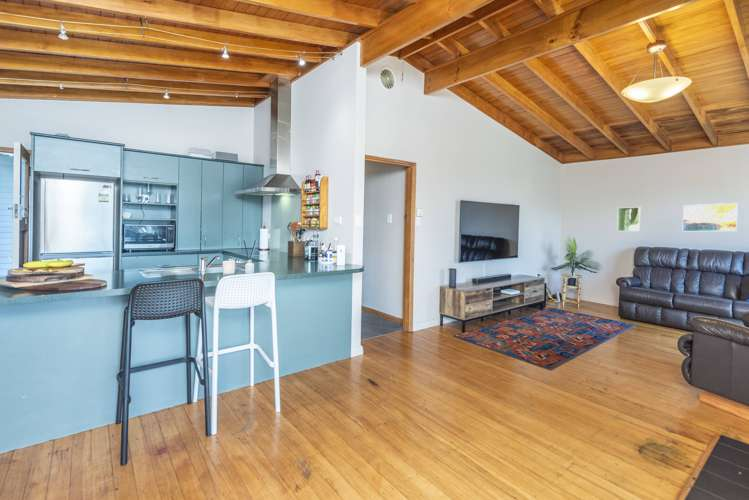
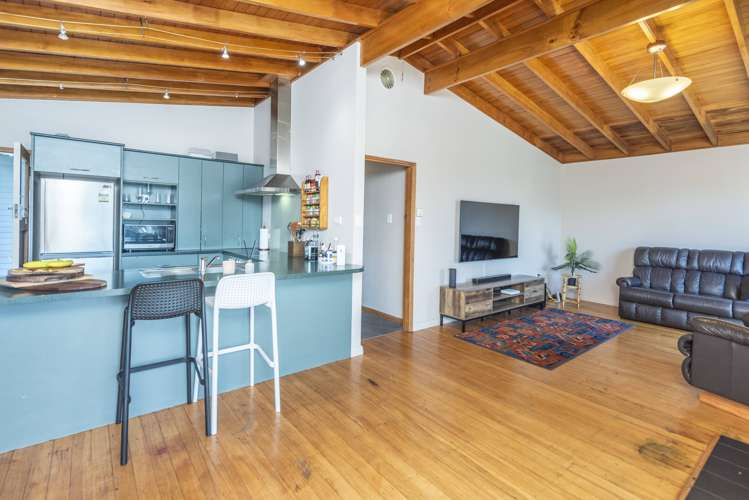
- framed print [682,202,739,232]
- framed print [616,206,641,232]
